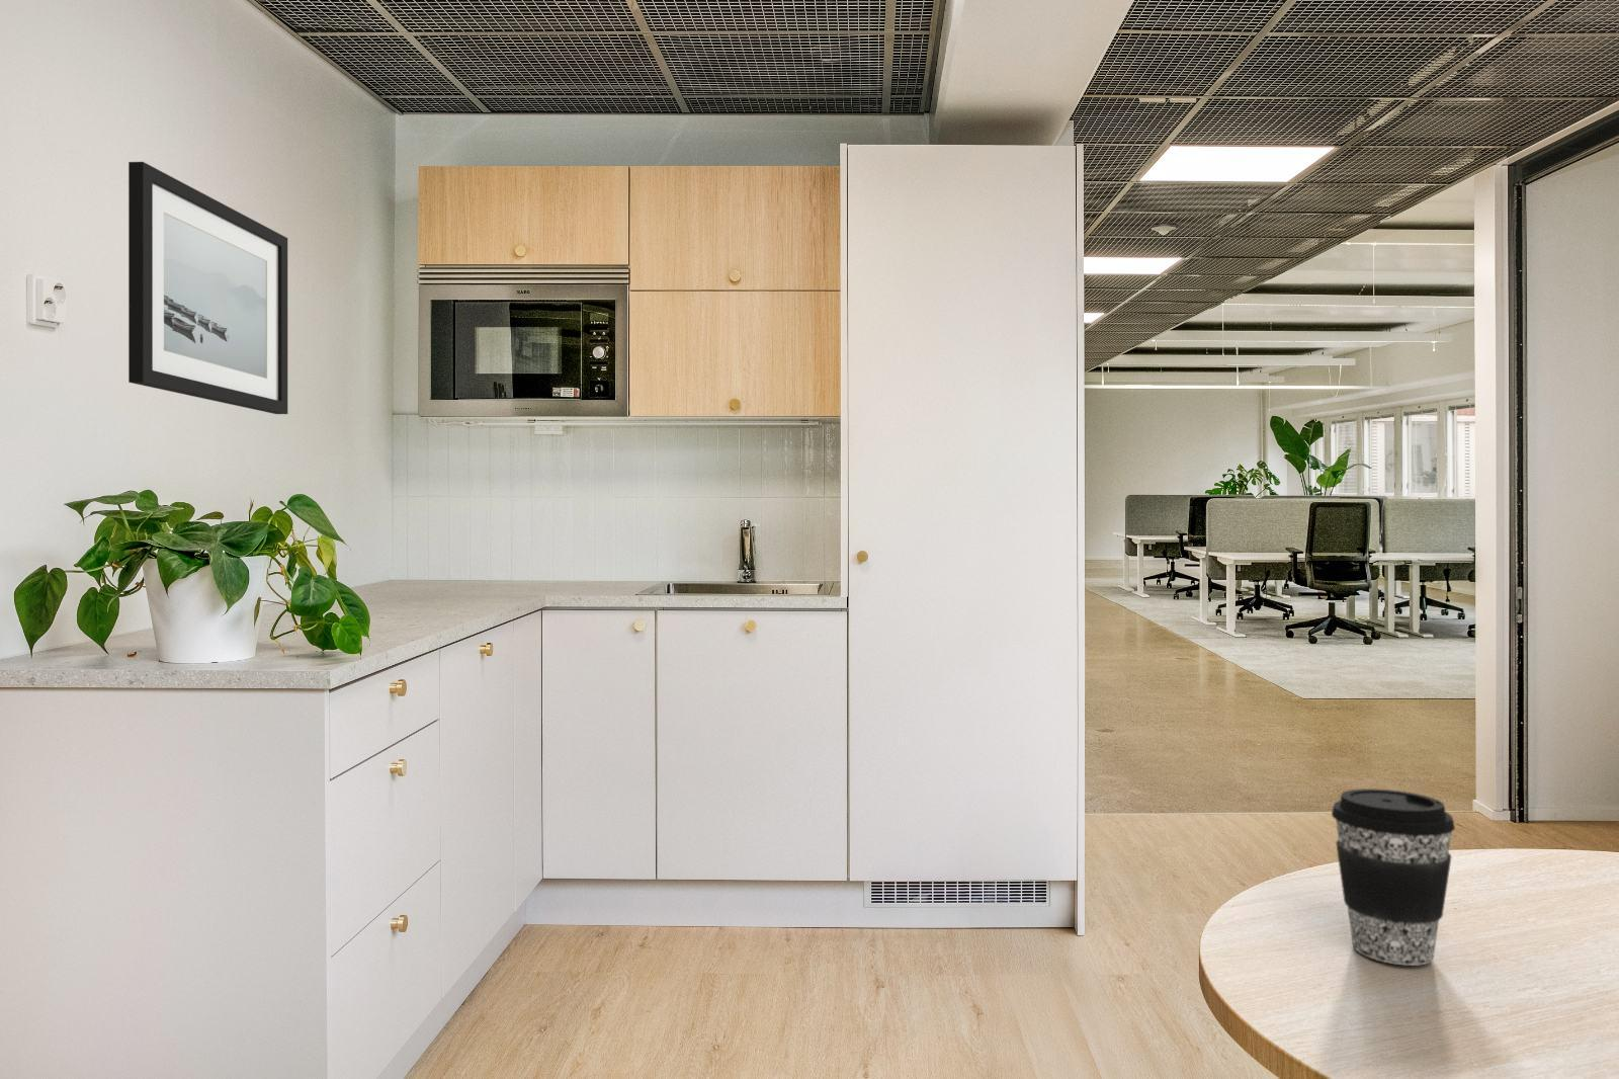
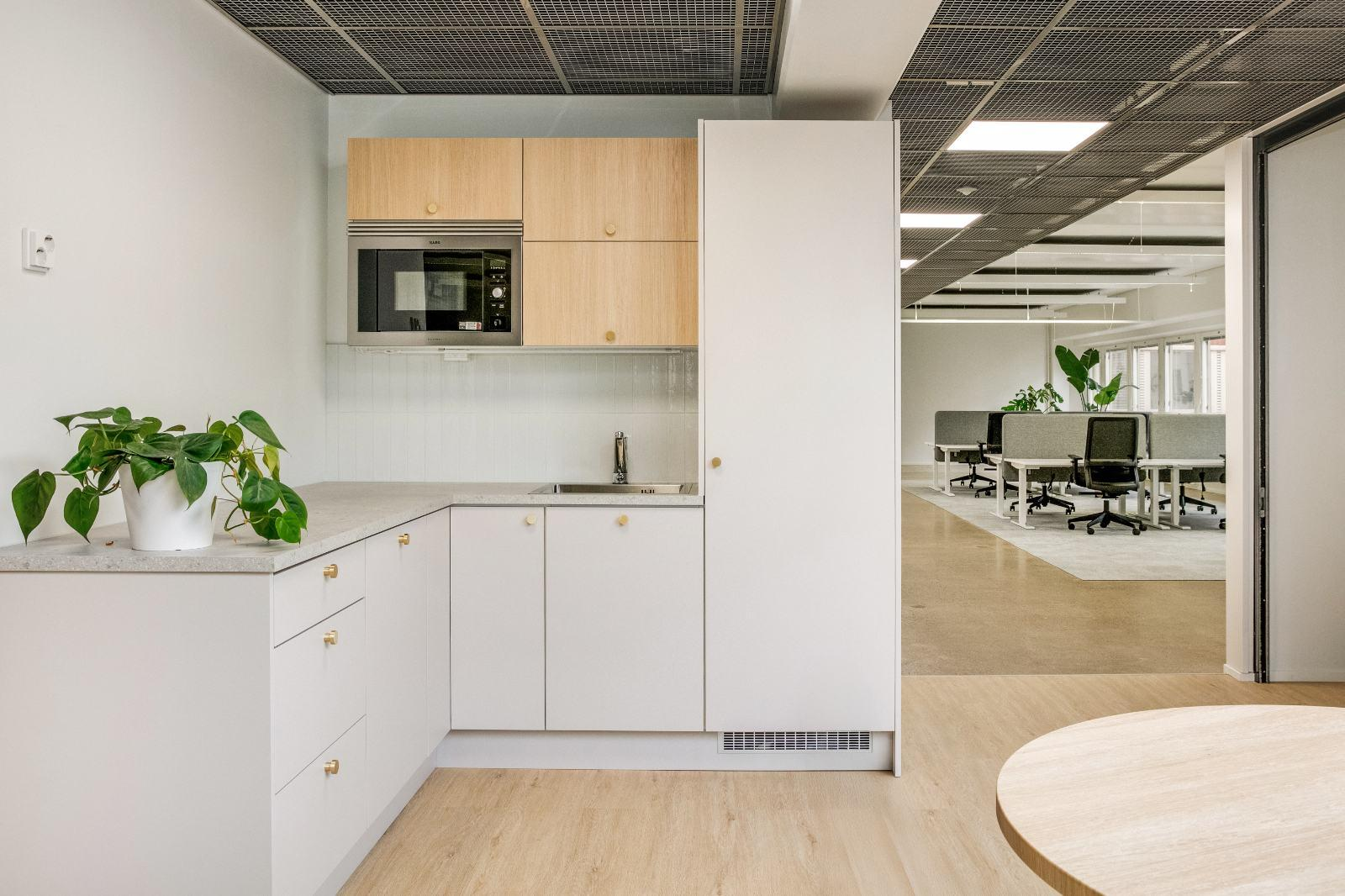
- wall art [128,161,289,415]
- coffee cup [1330,788,1456,967]
